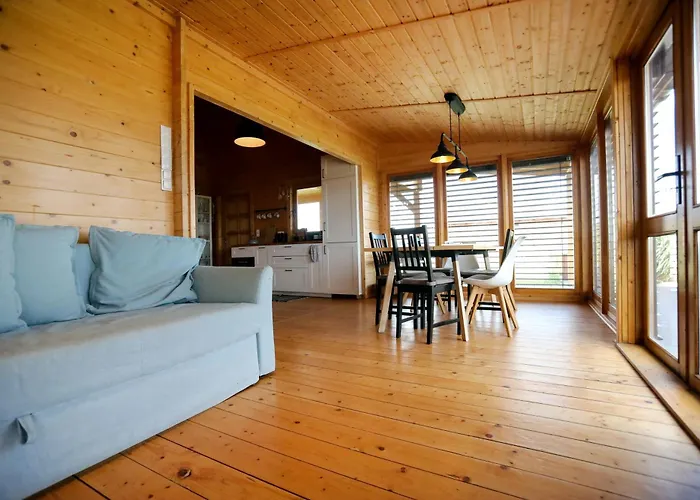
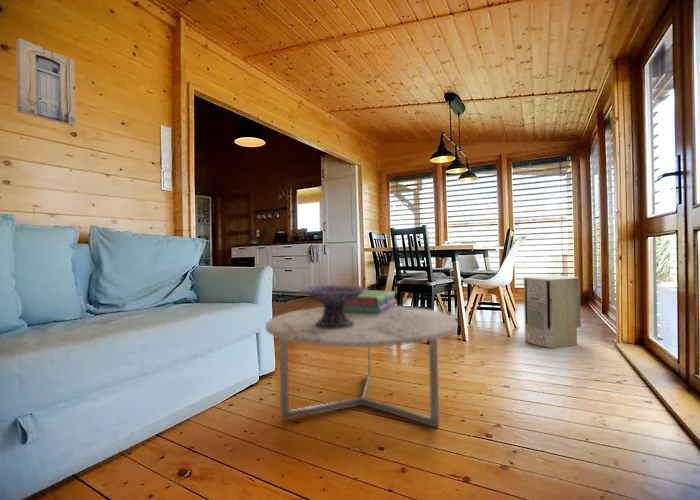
+ air purifier [523,275,582,349]
+ wall art [15,37,76,127]
+ stack of books [345,289,397,314]
+ coffee table [265,305,459,428]
+ decorative bowl [299,284,369,329]
